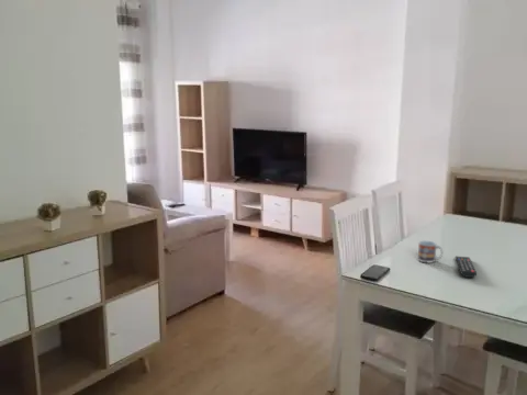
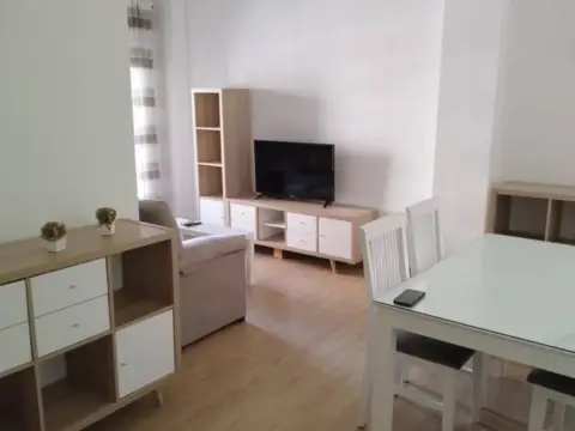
- remote control [455,256,478,279]
- cup [417,239,444,263]
